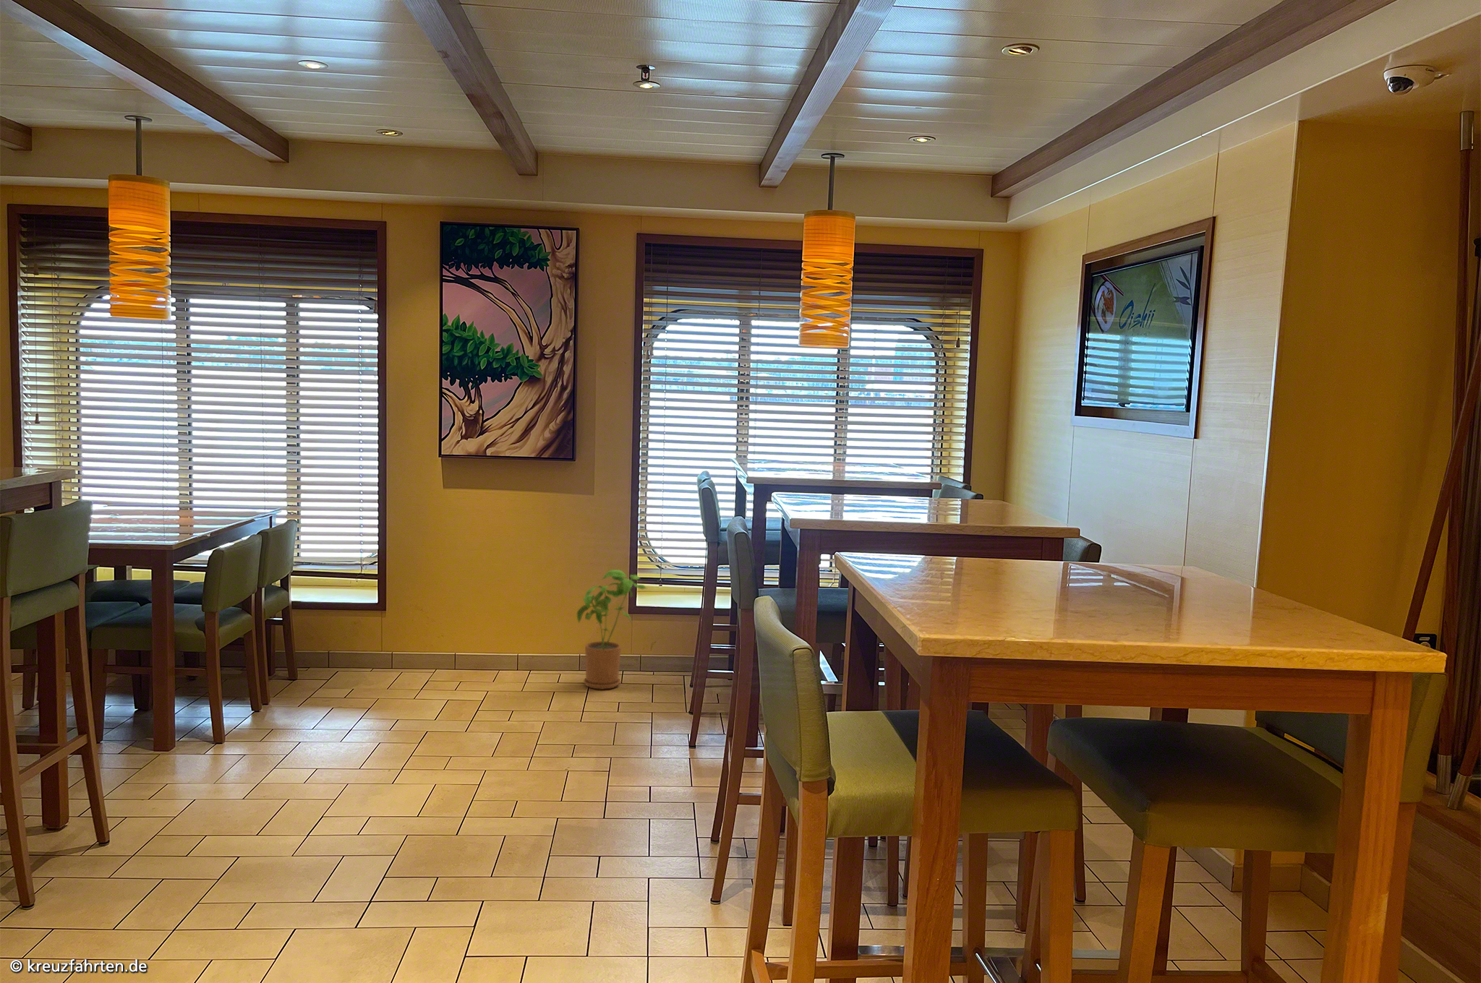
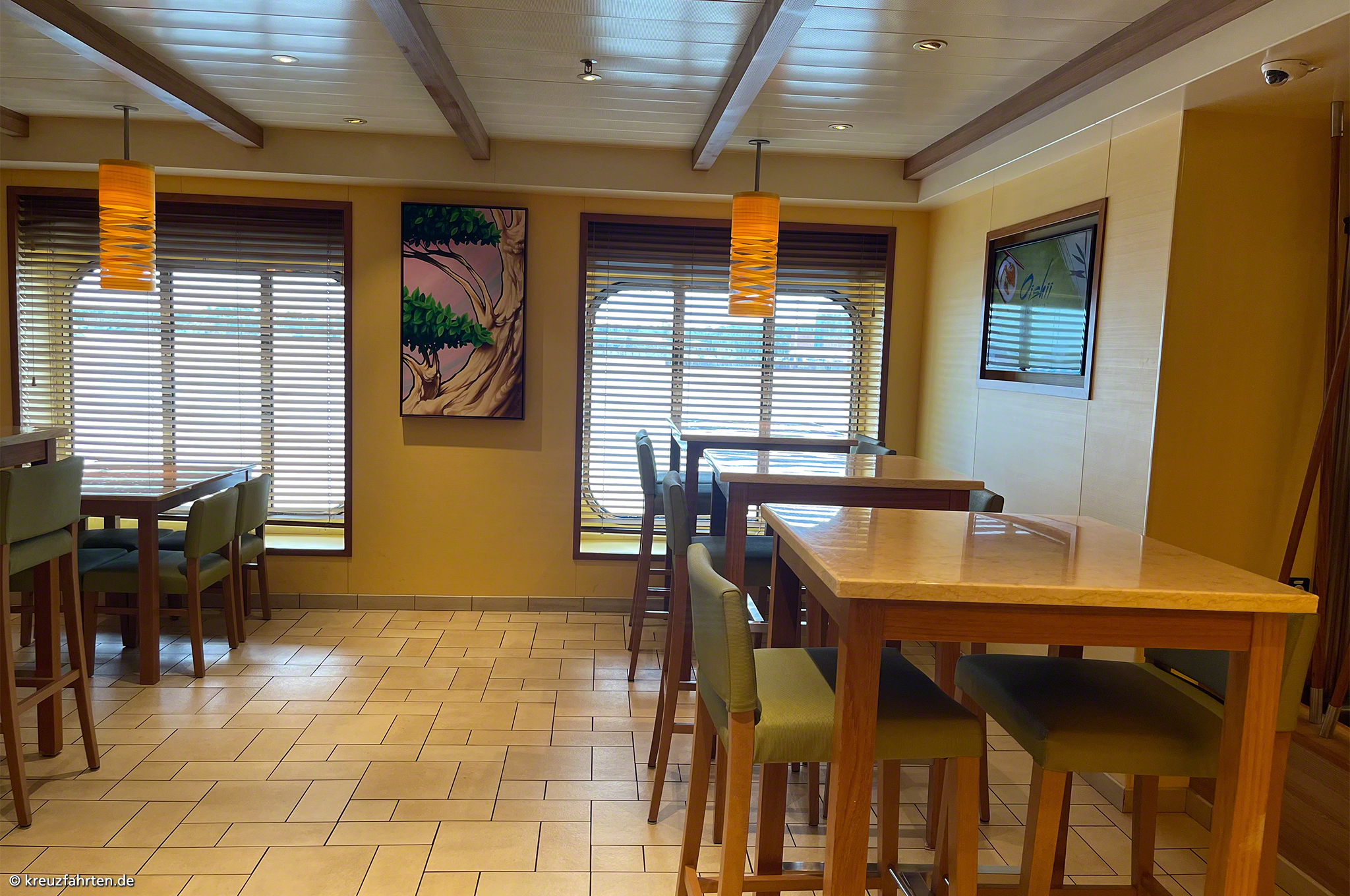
- house plant [576,568,648,690]
